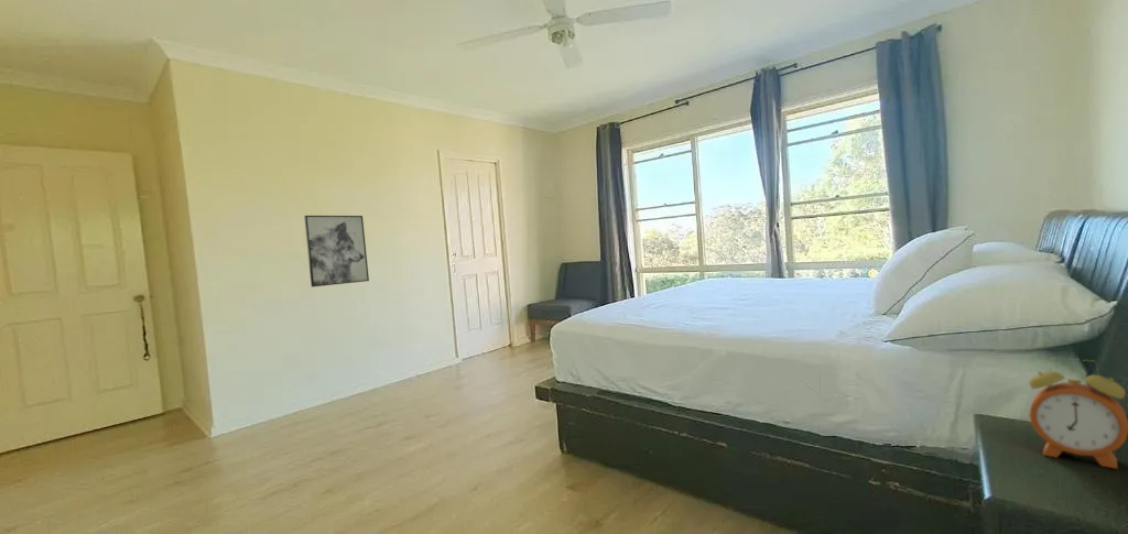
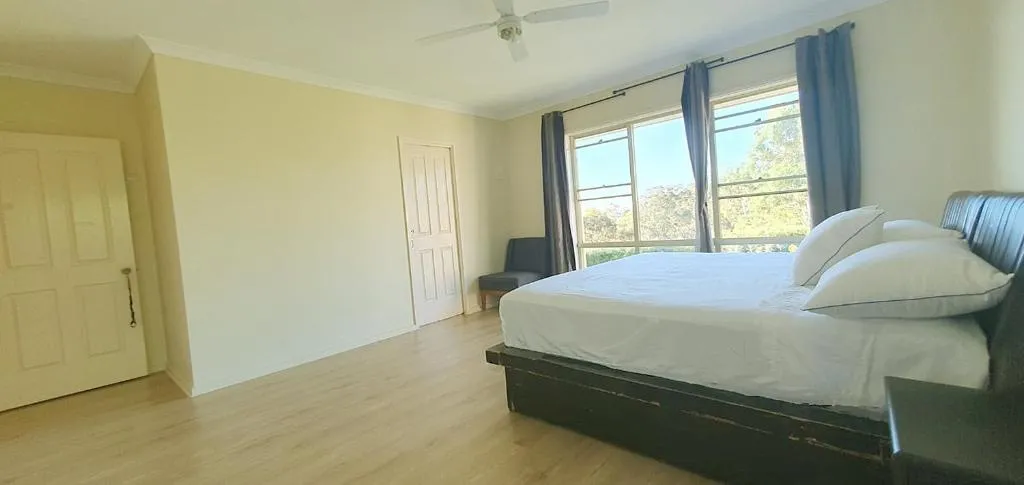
- wall art [303,215,370,288]
- alarm clock [1028,357,1128,470]
